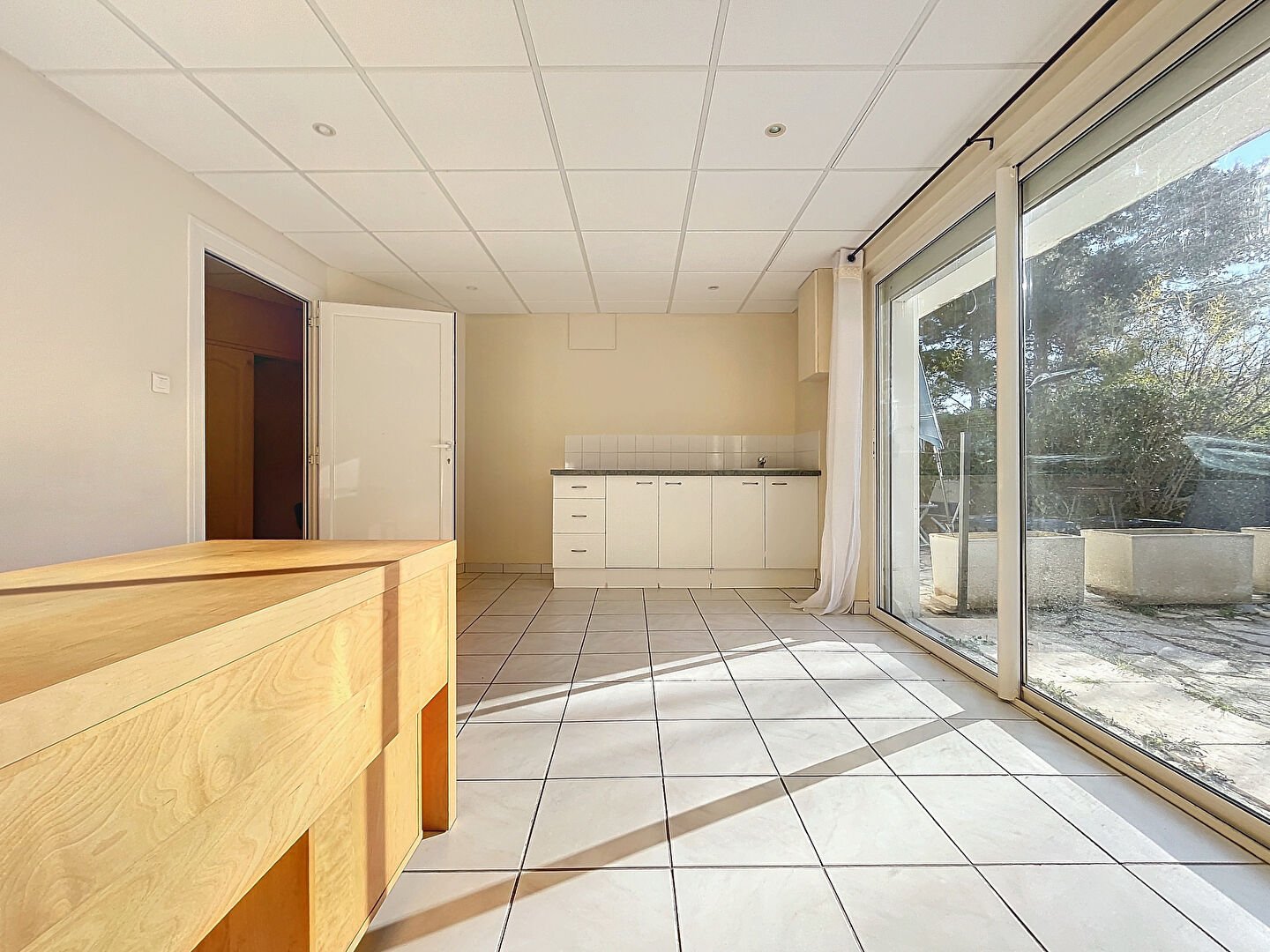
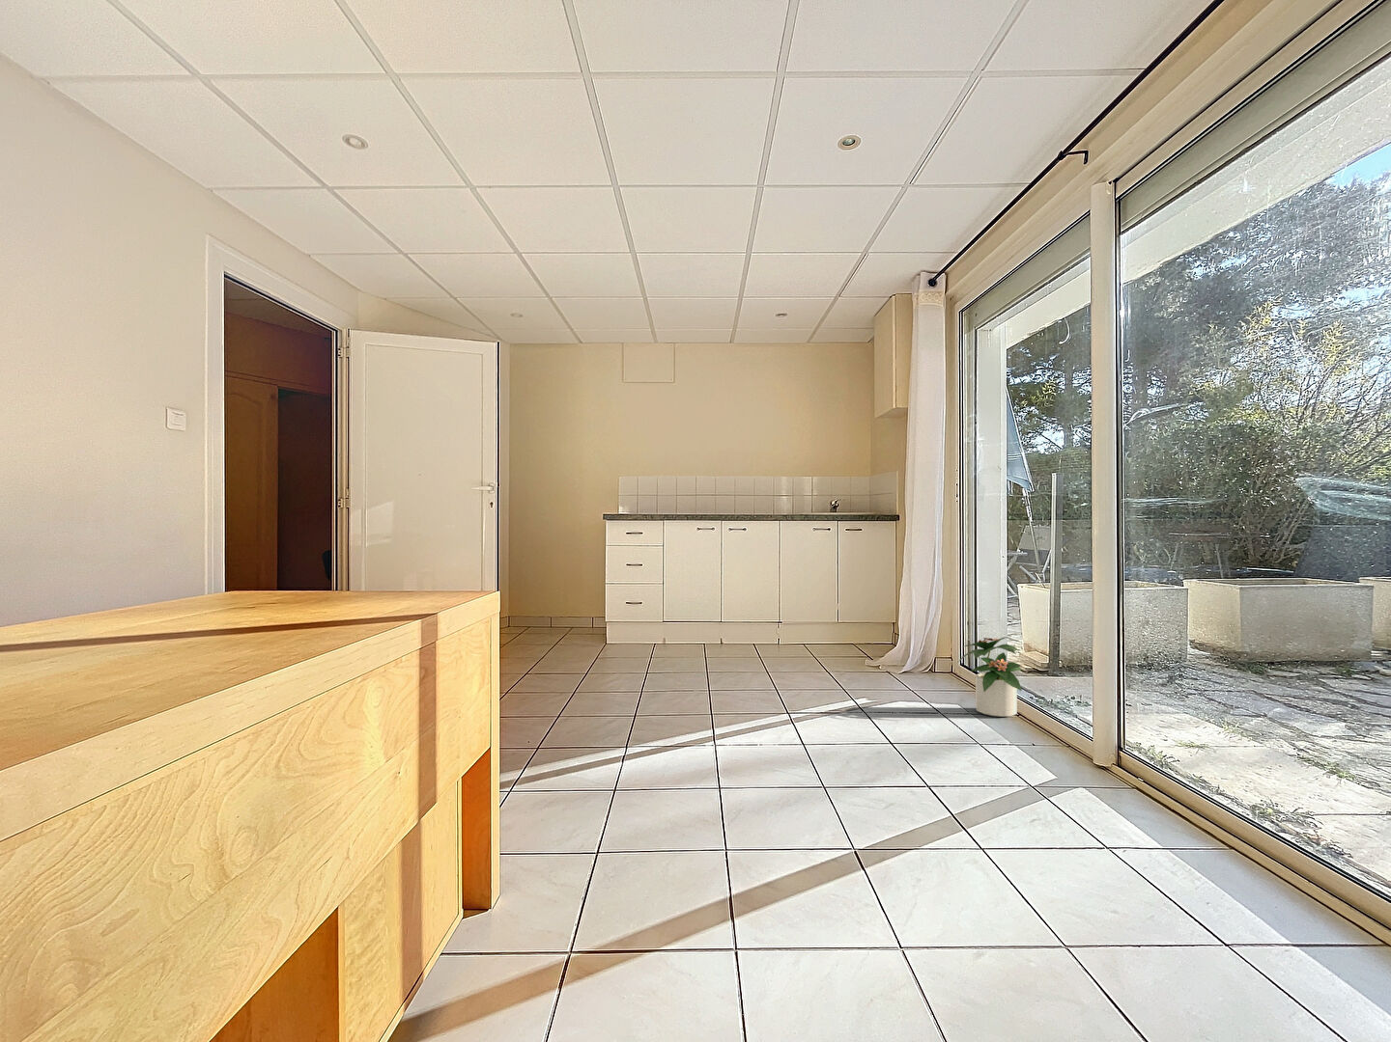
+ potted plant [957,636,1023,718]
